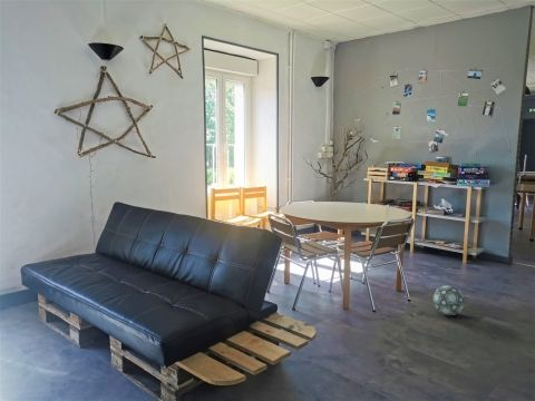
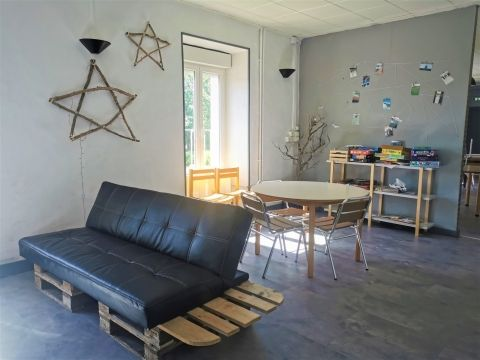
- ball [431,284,466,316]
